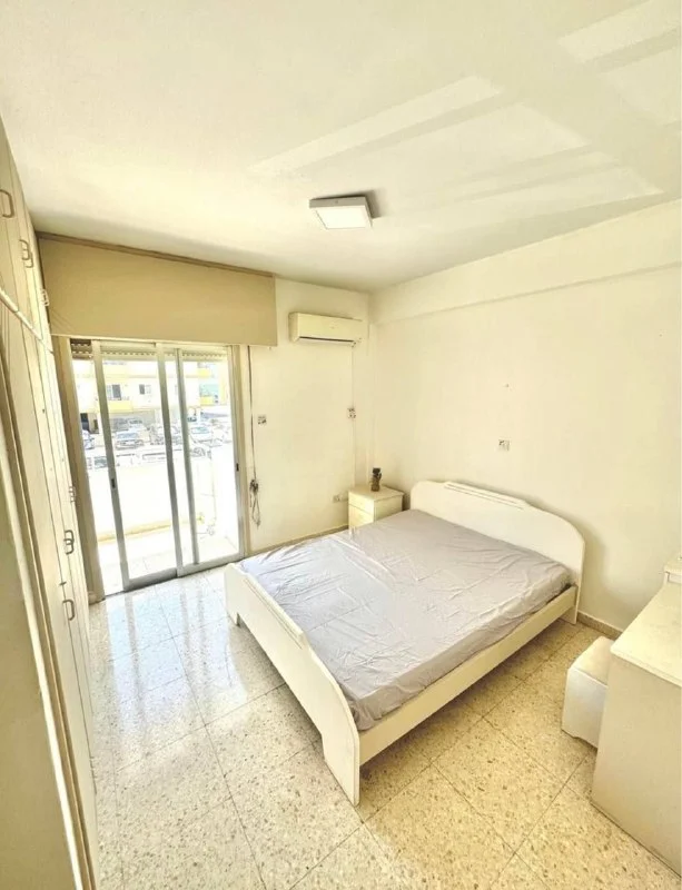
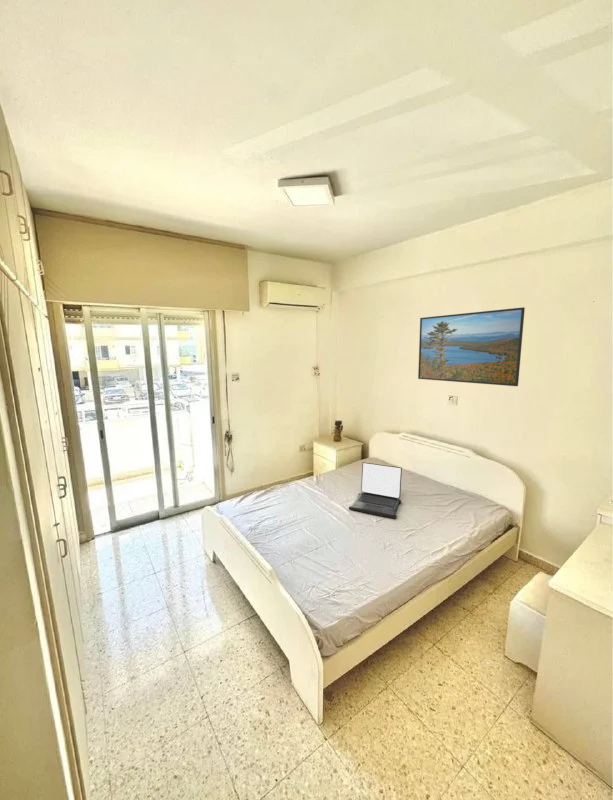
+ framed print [417,306,526,387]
+ laptop [348,461,403,519]
